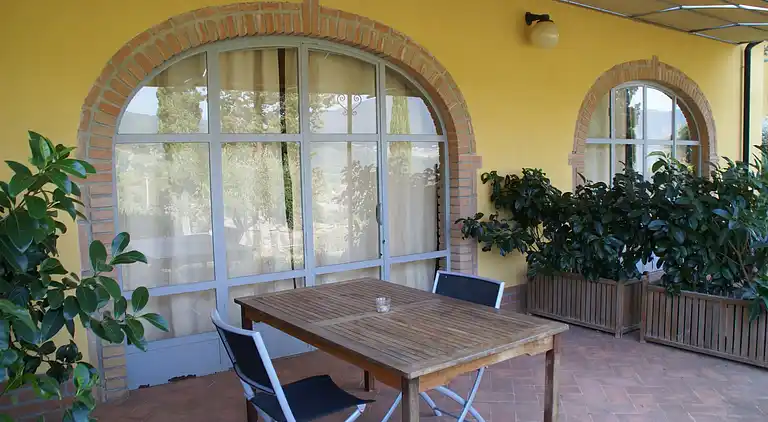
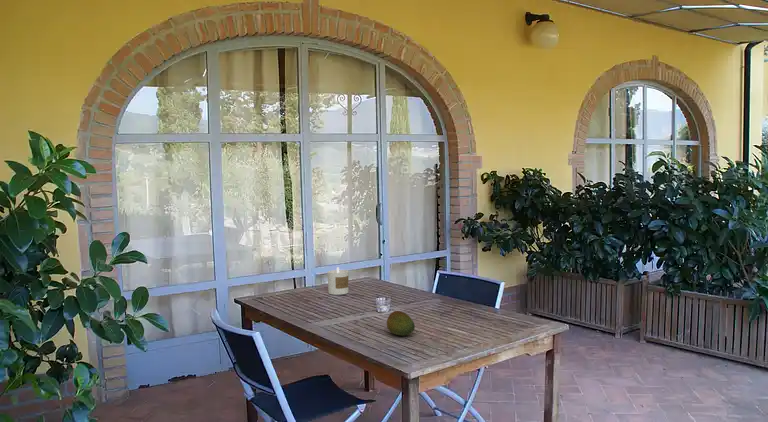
+ candle [327,266,350,296]
+ fruit [386,310,416,337]
